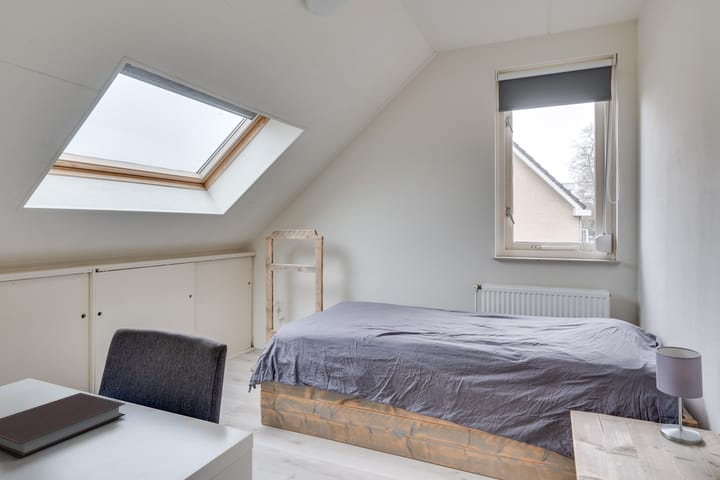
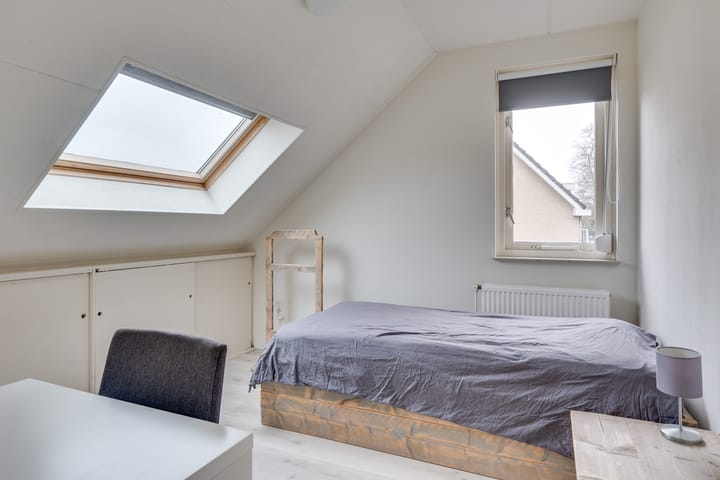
- notebook [0,392,127,459]
